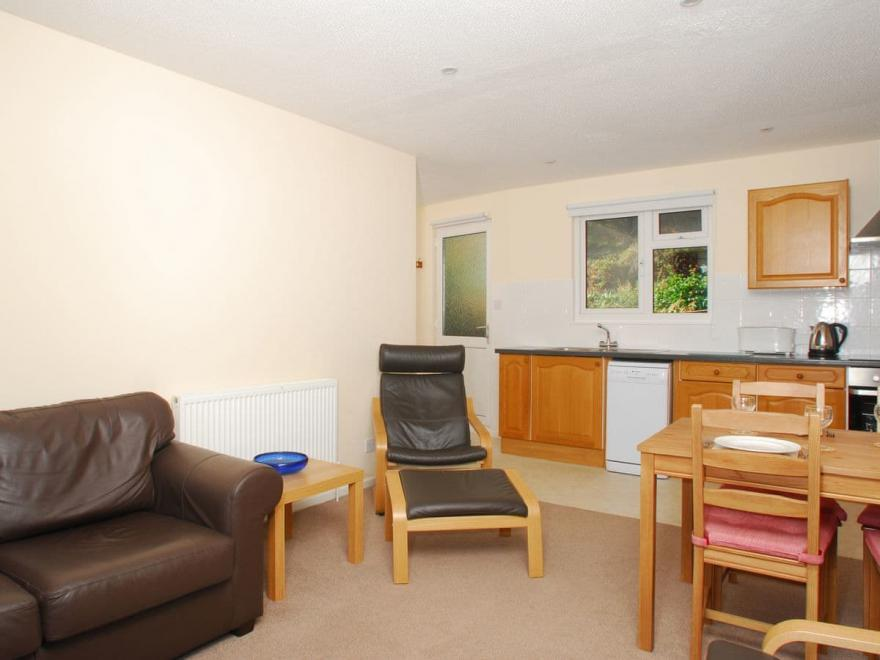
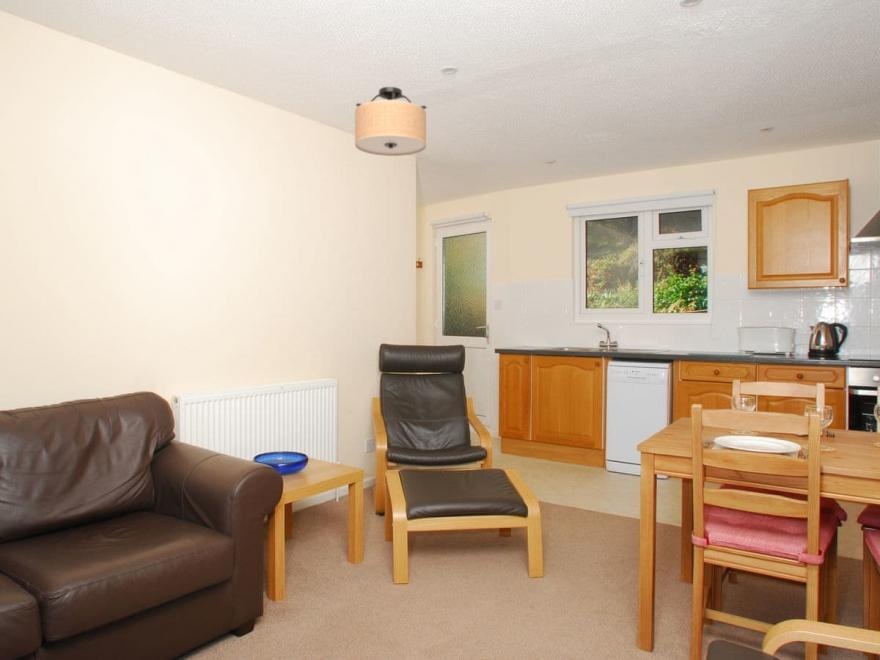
+ light fixture [354,86,428,157]
